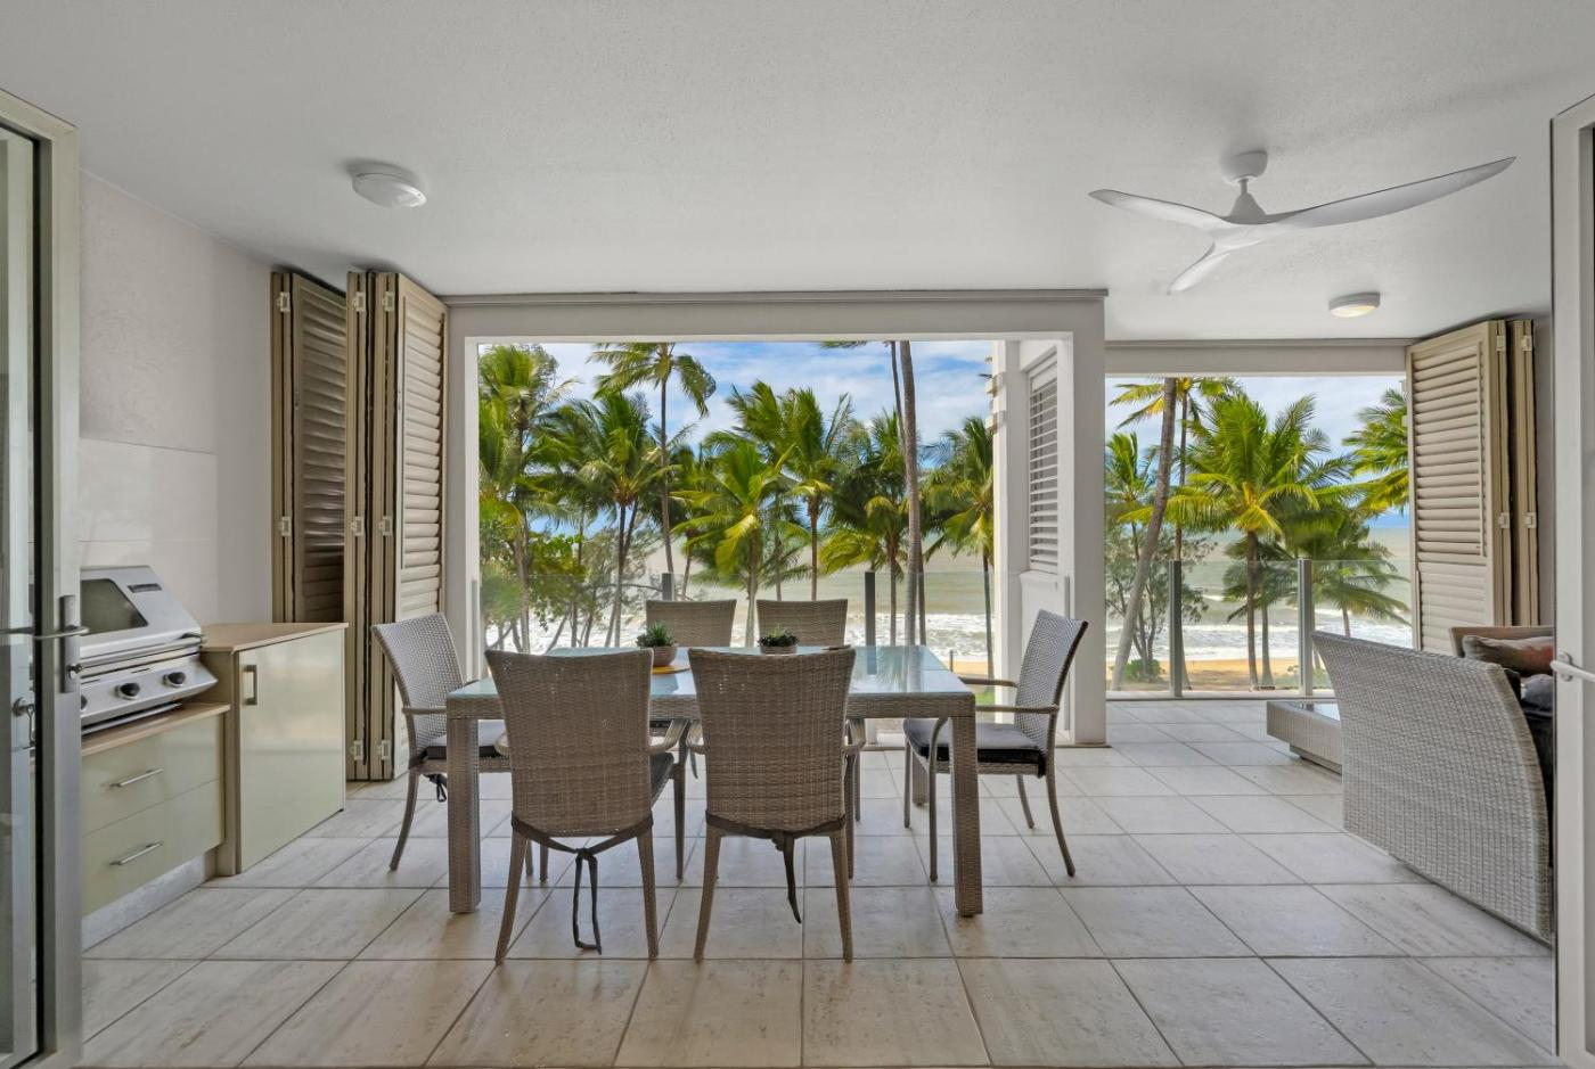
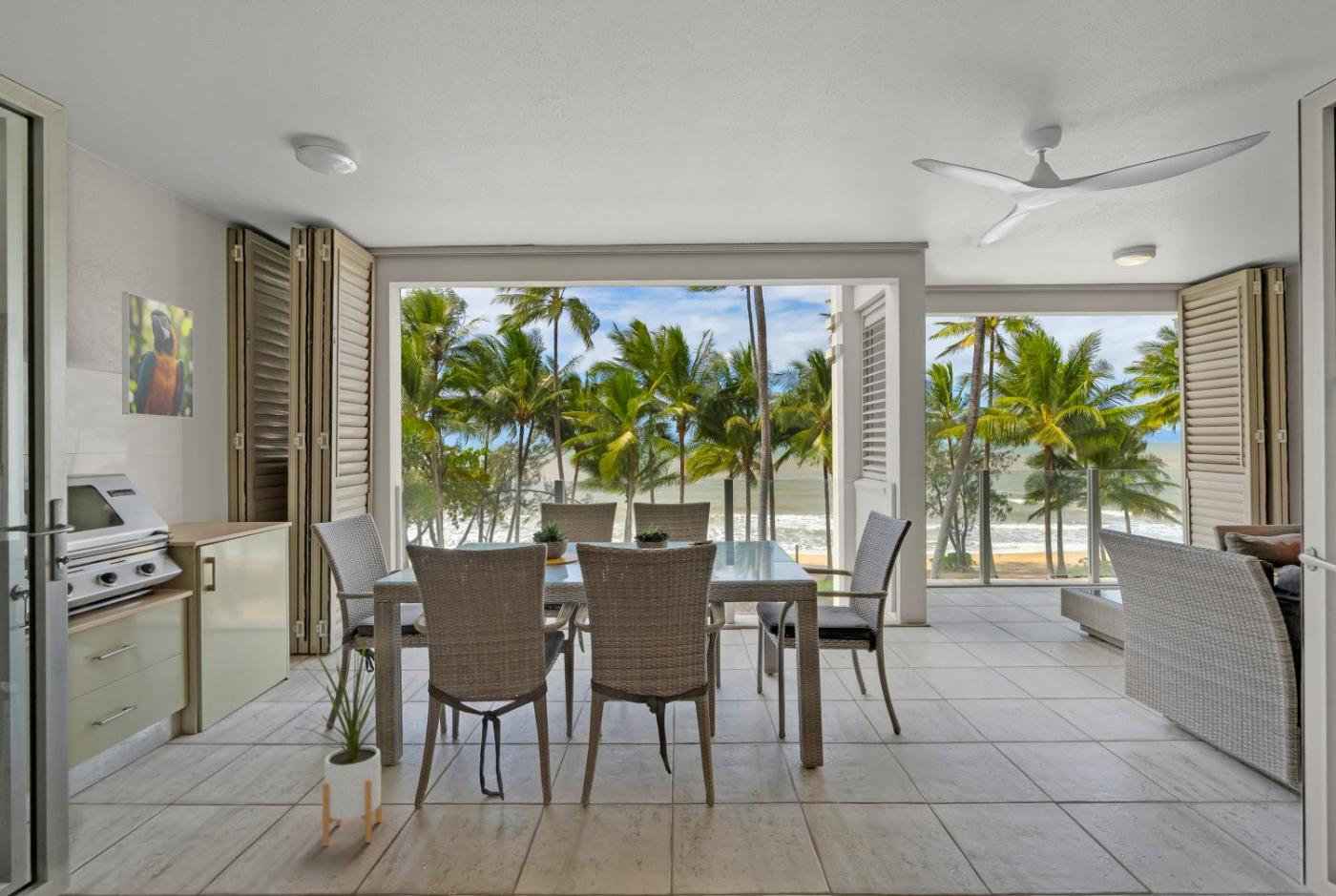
+ house plant [292,622,417,847]
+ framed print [121,291,195,420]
